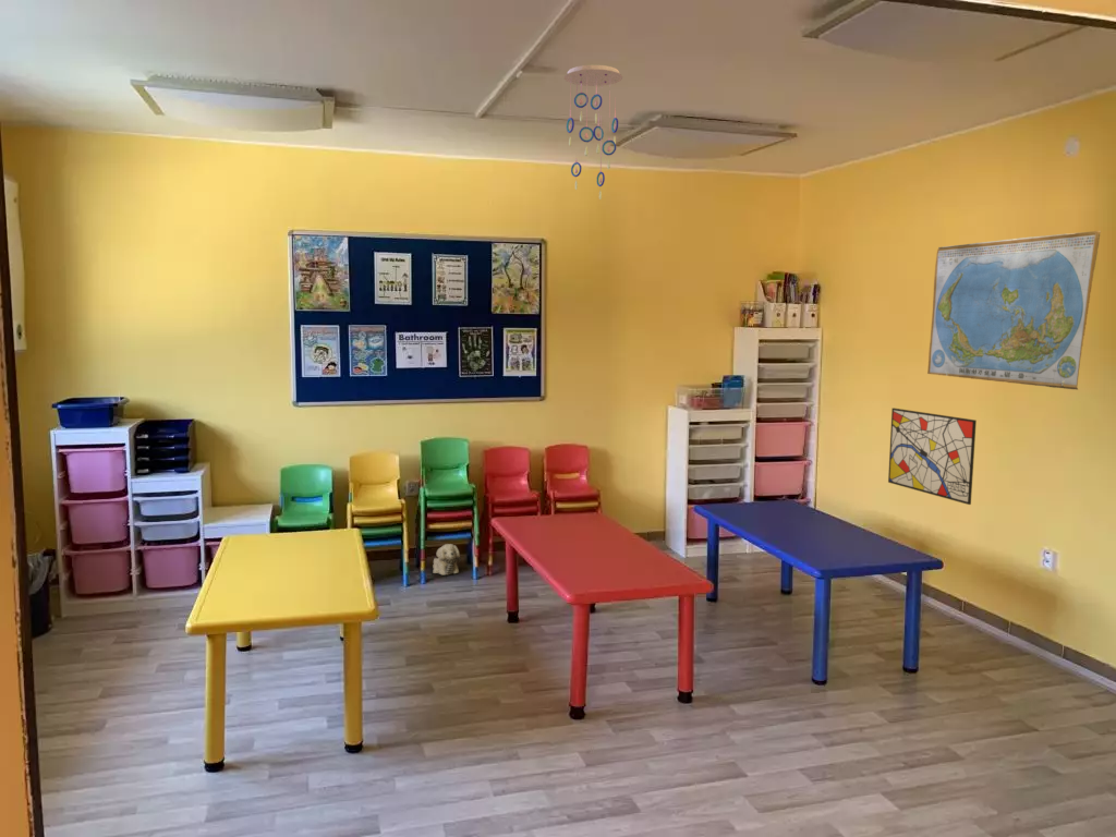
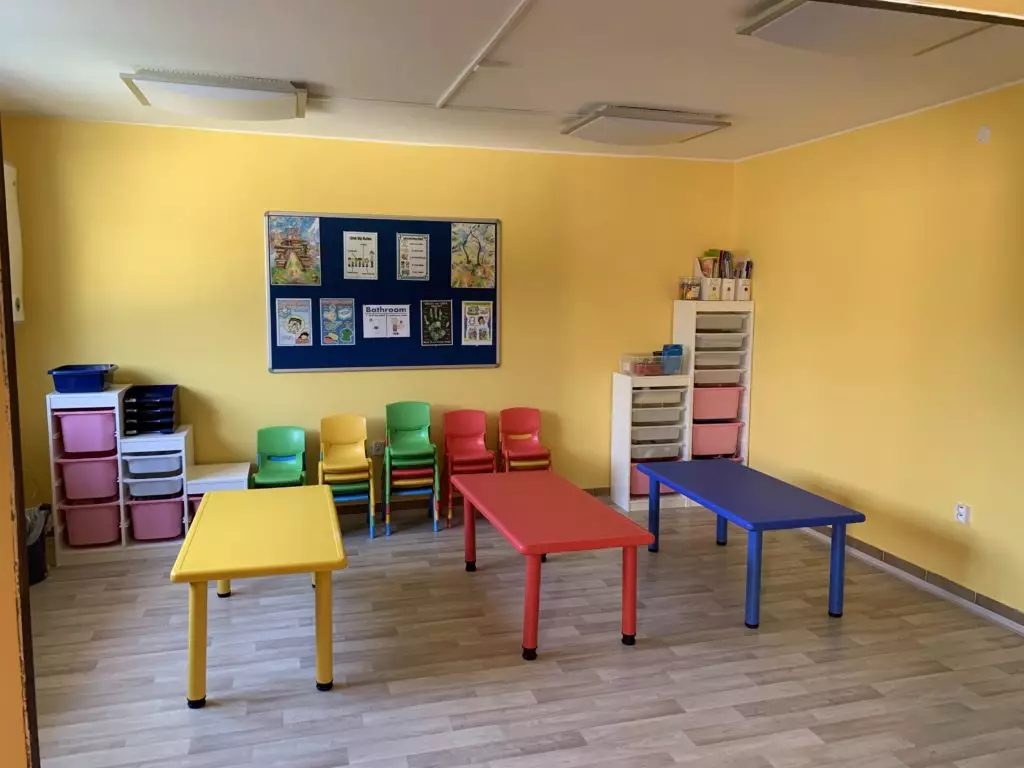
- plush toy [432,543,462,577]
- world map [926,230,1102,390]
- wall art [887,407,978,506]
- ceiling mobile [563,64,623,201]
